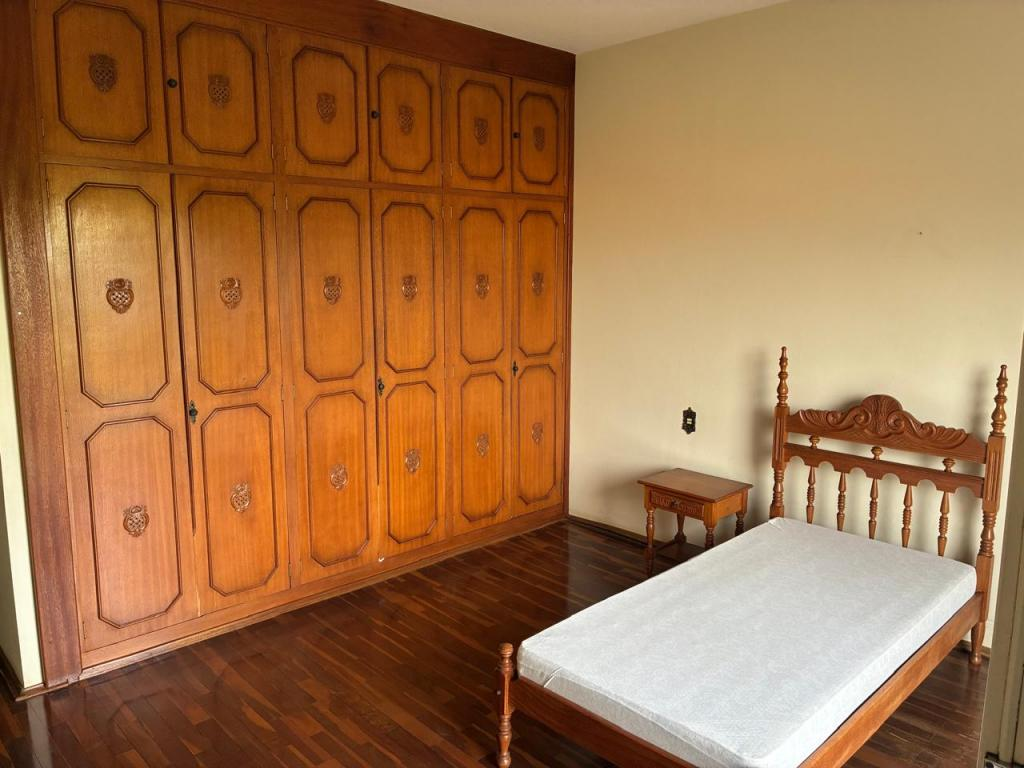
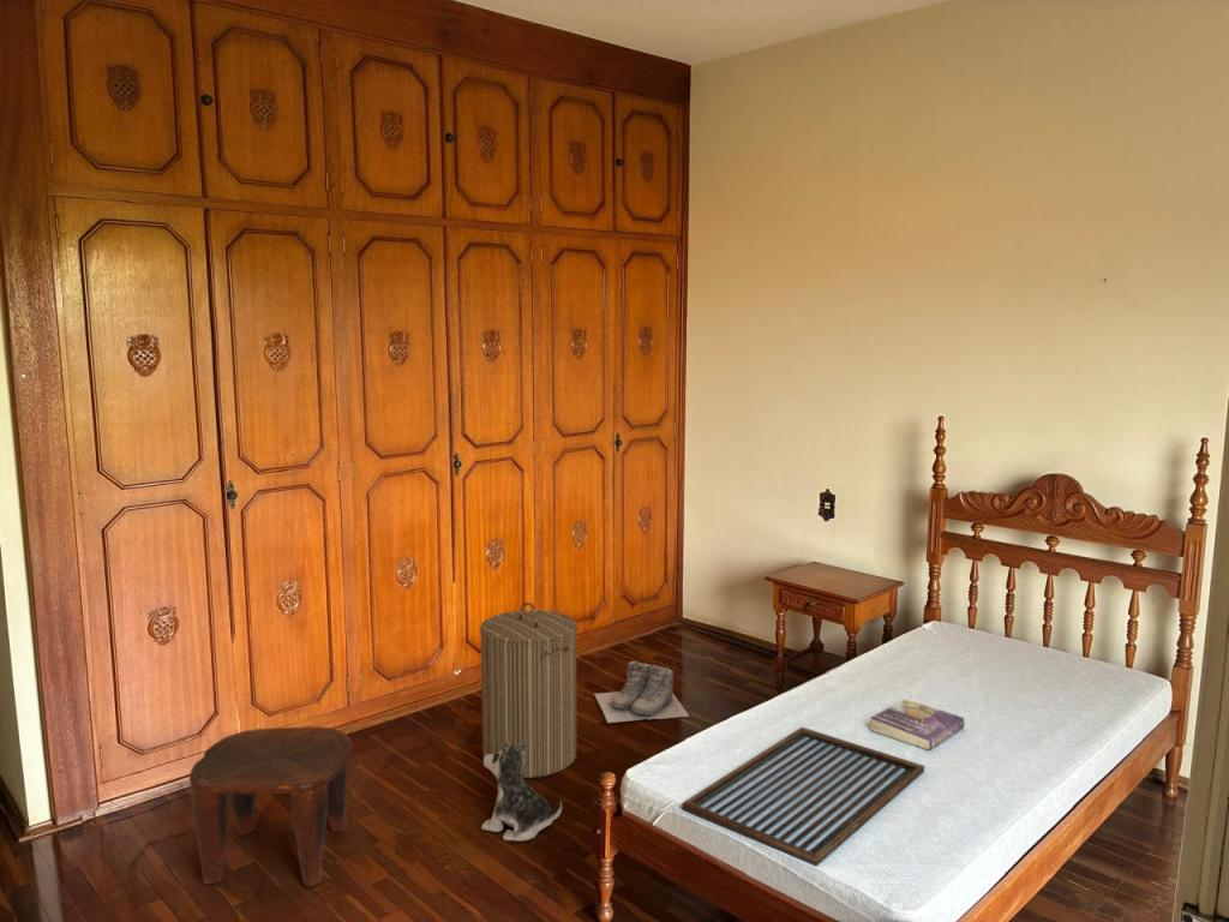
+ laundry hamper [479,601,578,779]
+ plush toy [480,738,563,843]
+ tray [681,726,925,867]
+ book [869,699,965,752]
+ boots [593,660,690,724]
+ stool [188,725,353,887]
